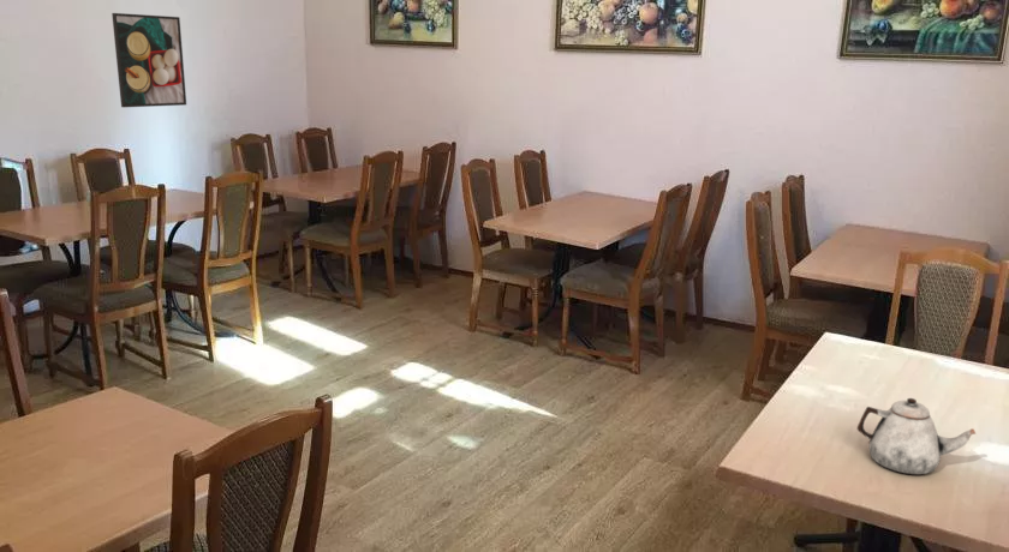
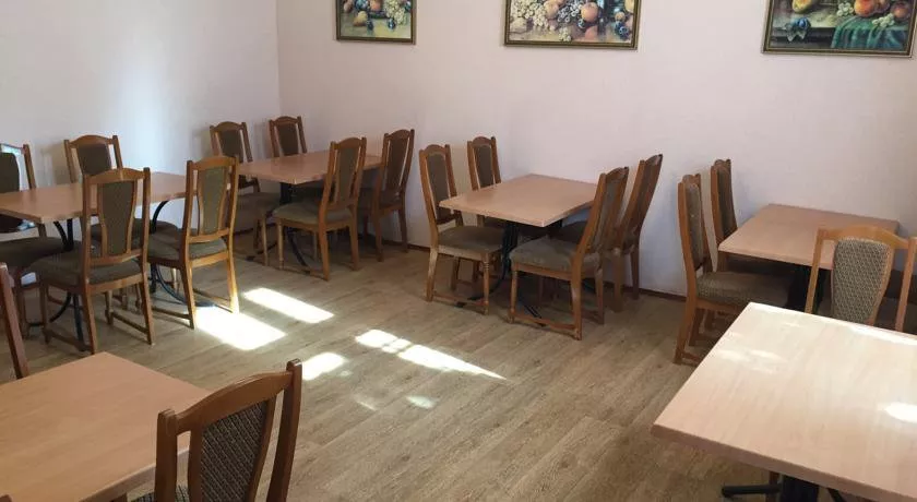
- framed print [111,12,187,108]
- teapot [856,397,977,476]
